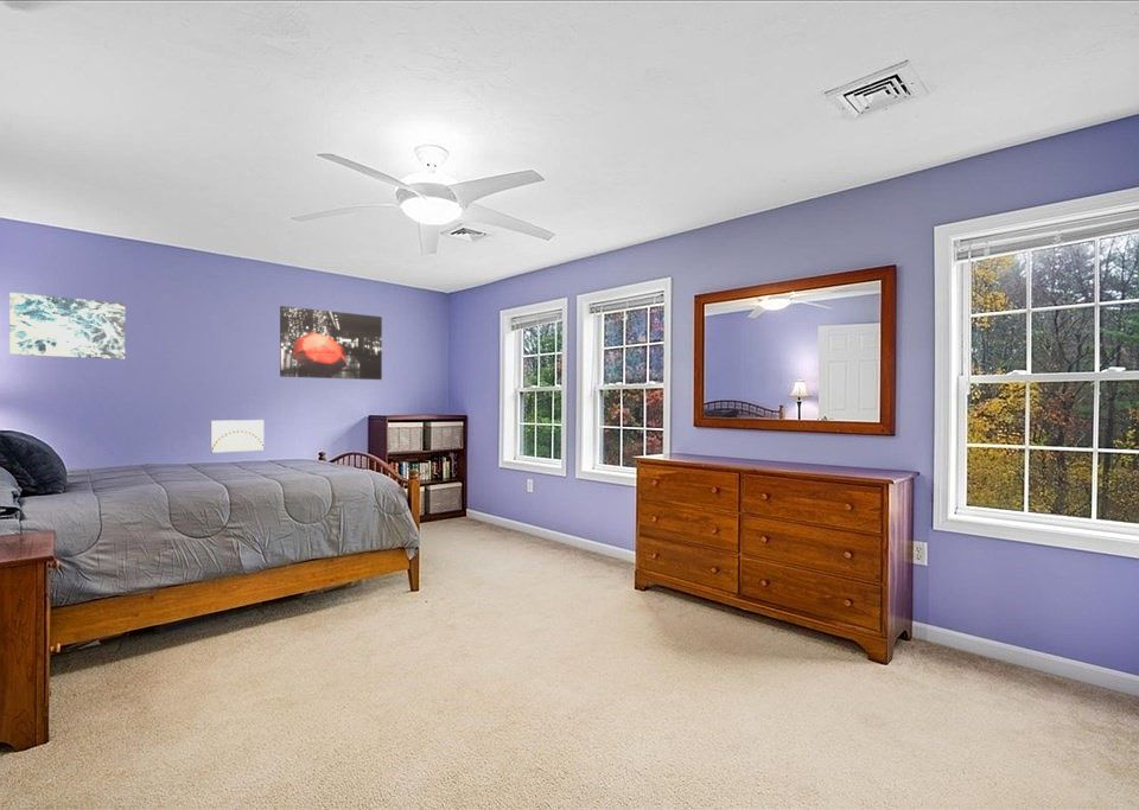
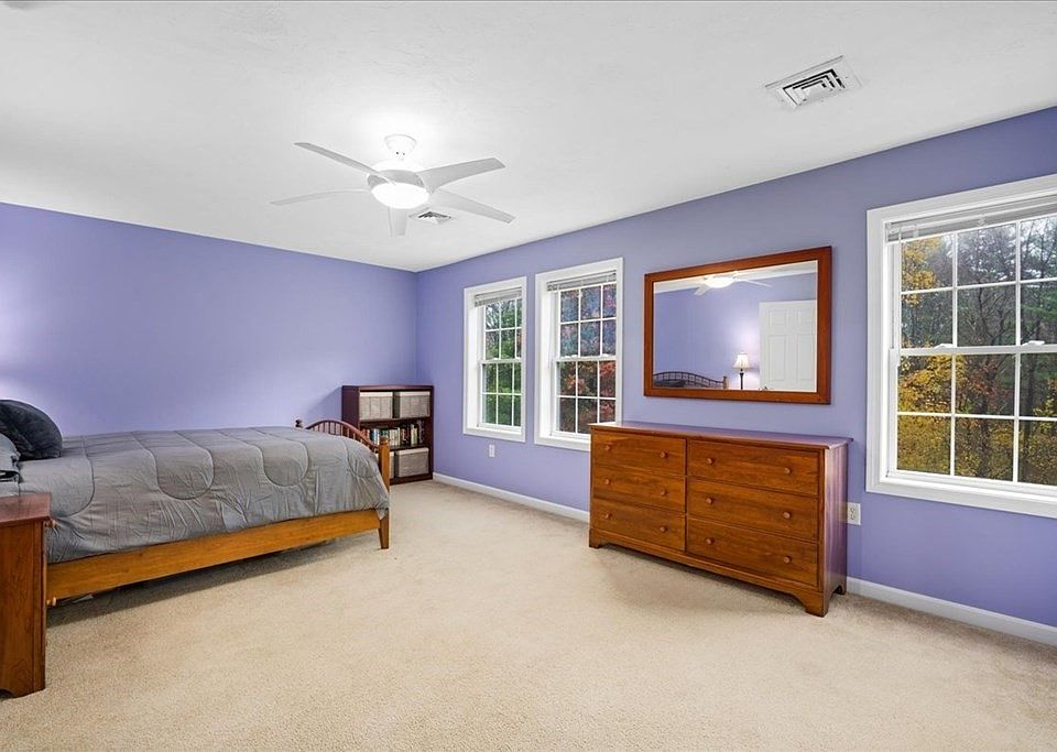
- wall art [8,292,126,361]
- wall art [279,305,383,381]
- wall art [210,419,265,454]
